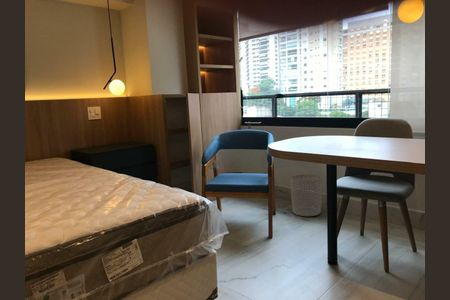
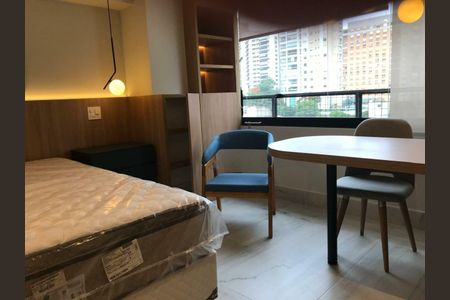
- waste bin [289,173,323,217]
